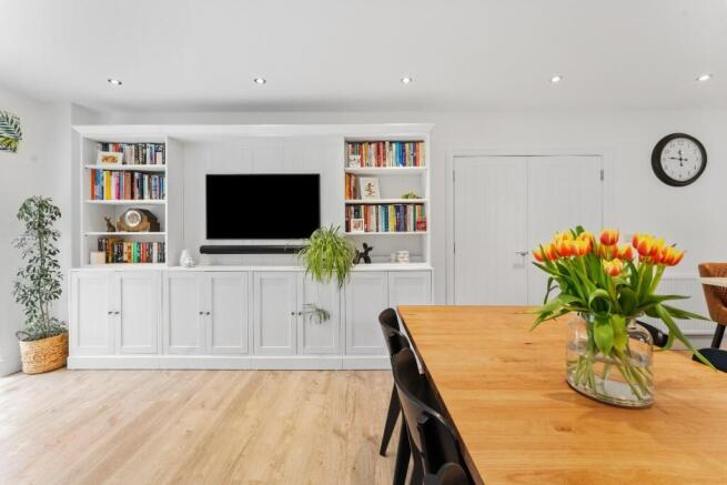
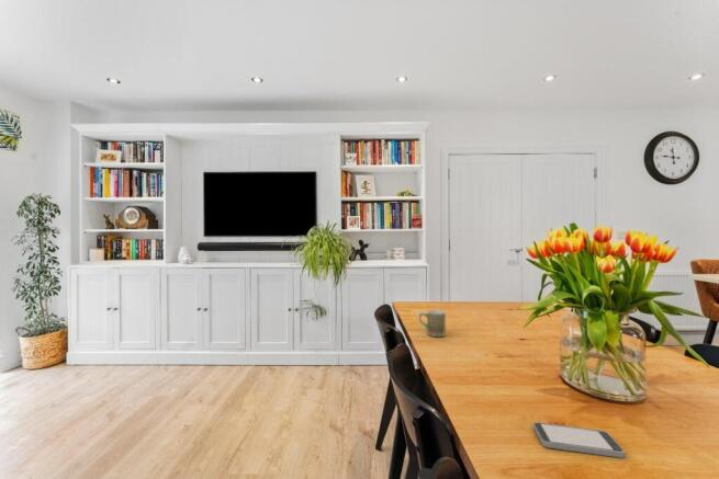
+ mug [418,309,447,338]
+ smartphone [532,421,626,459]
